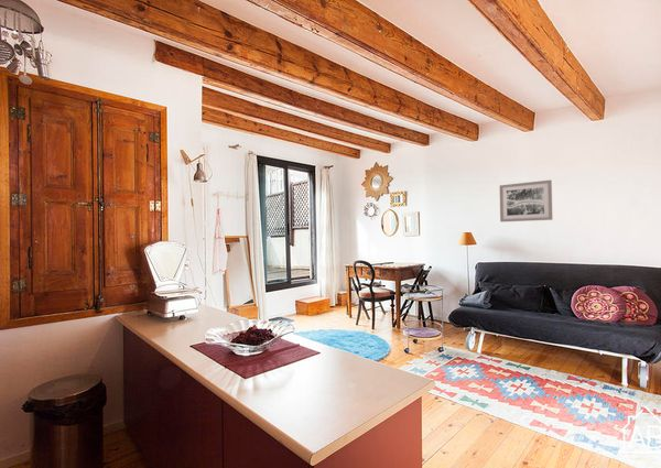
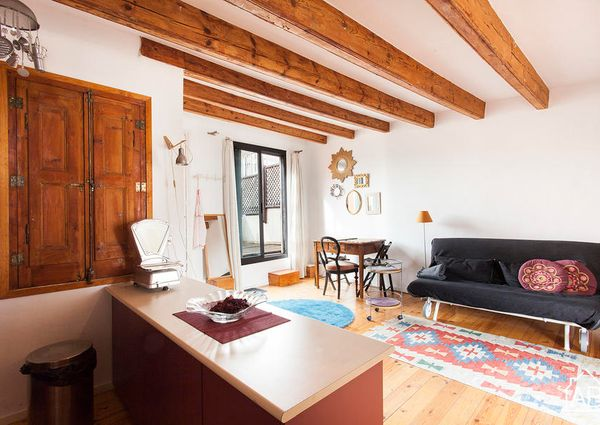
- wall art [498,179,553,222]
